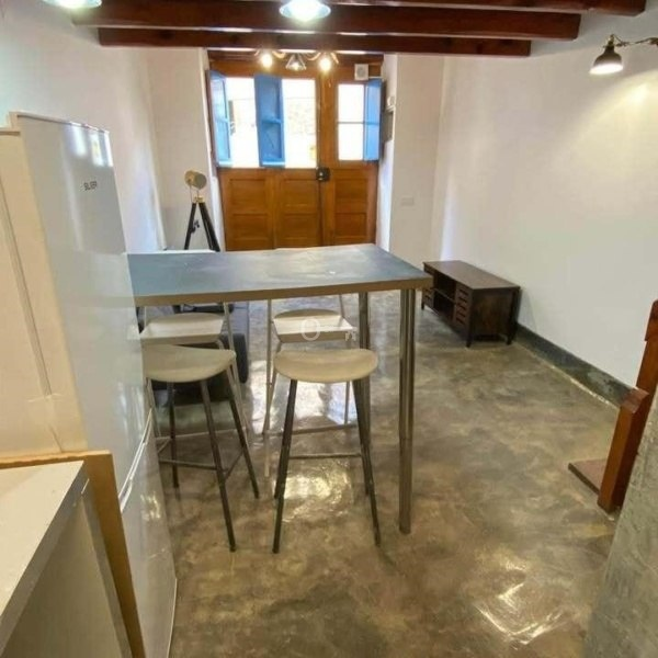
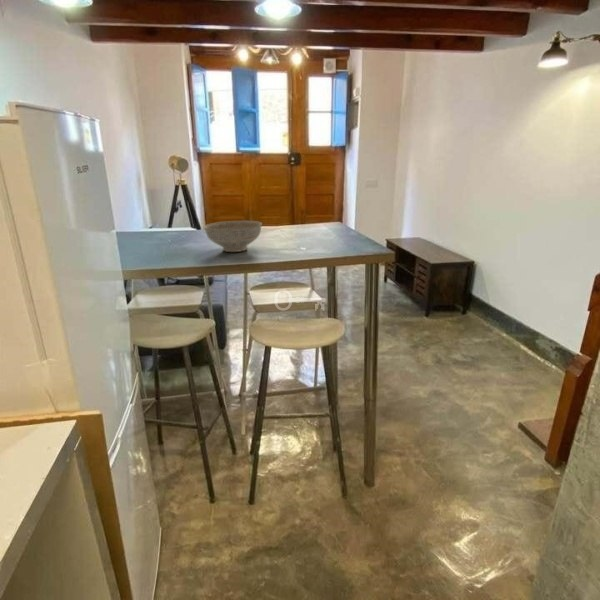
+ decorative bowl [203,220,263,253]
